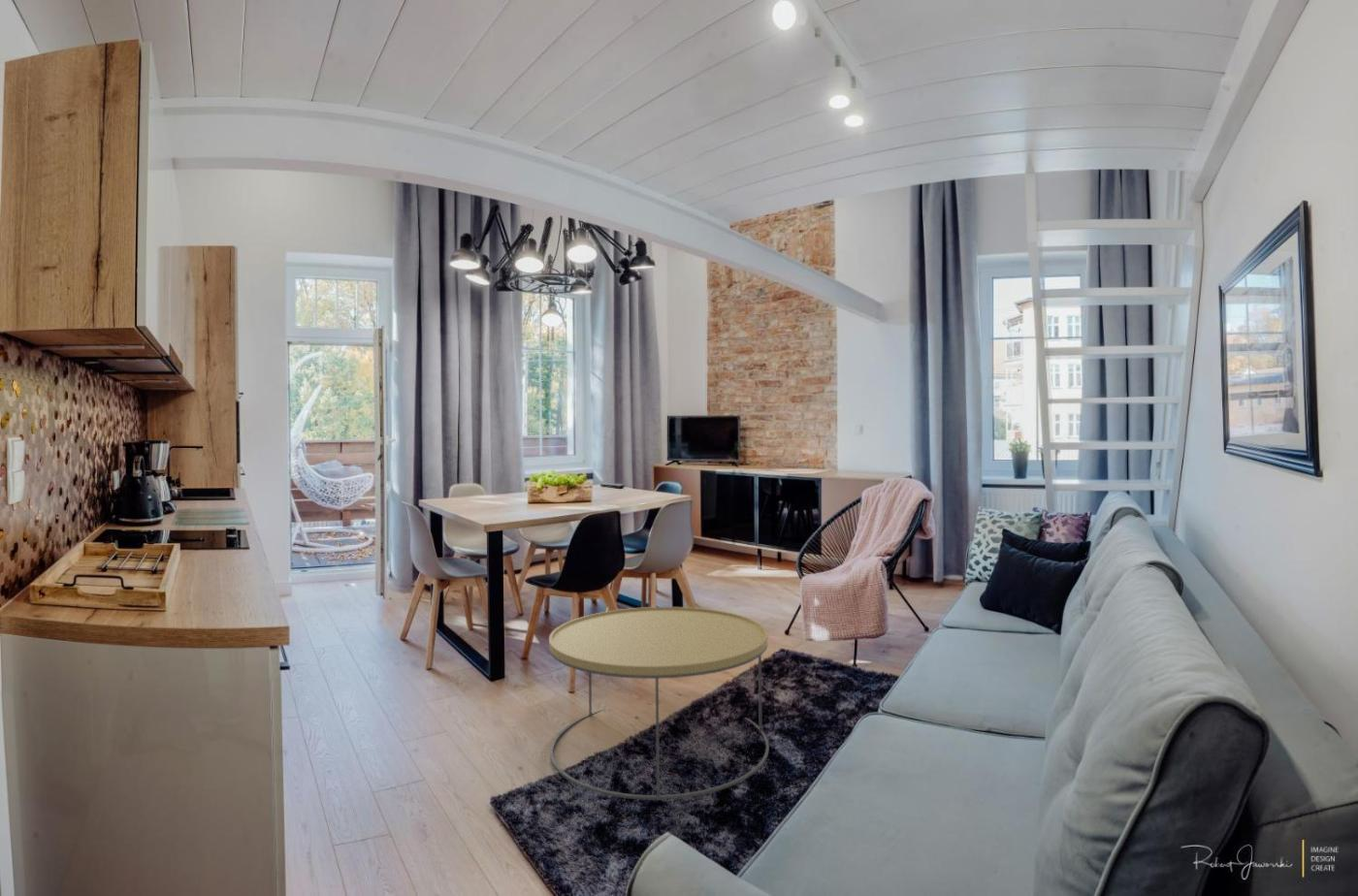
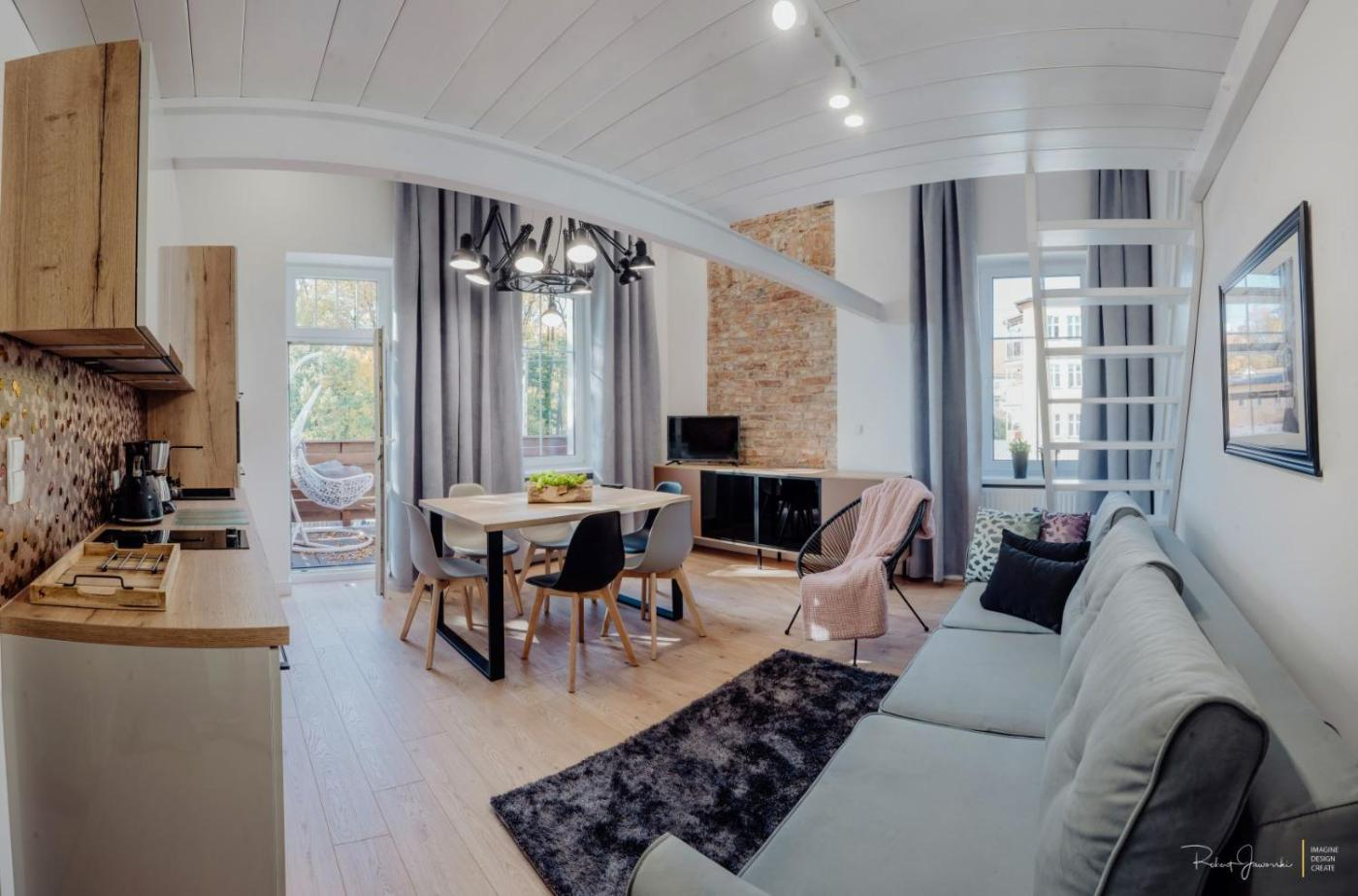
- coffee table [548,606,770,801]
